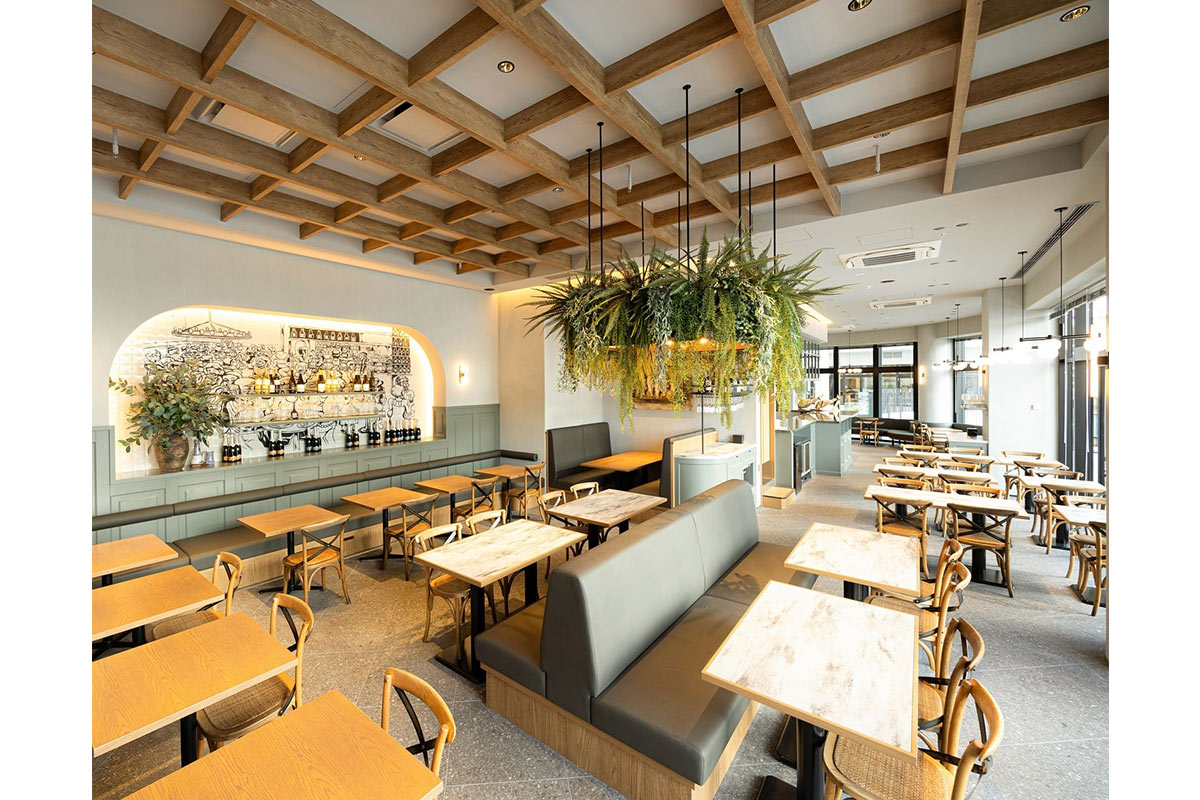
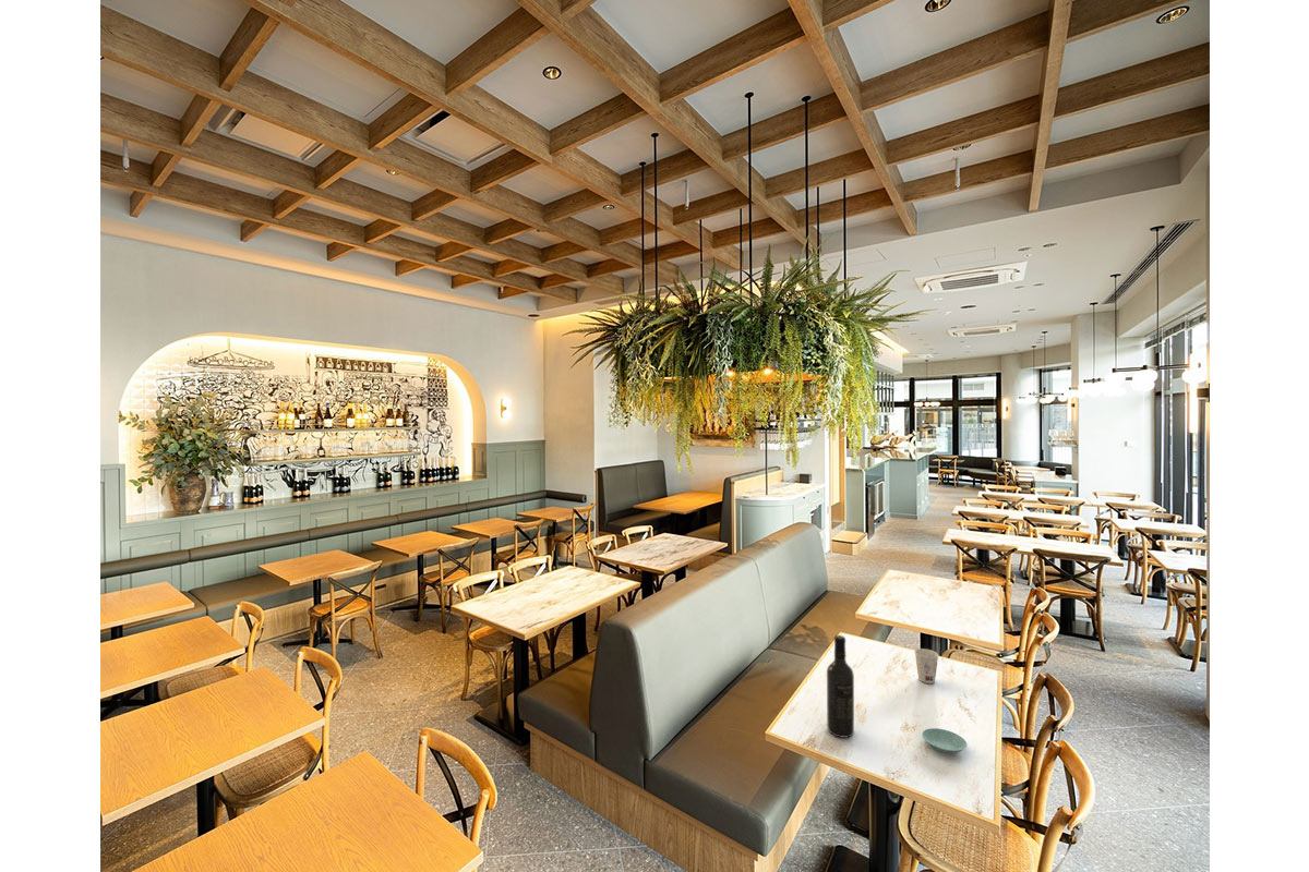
+ wine bottle [826,634,855,739]
+ saucer [921,727,968,754]
+ cup [913,647,940,685]
